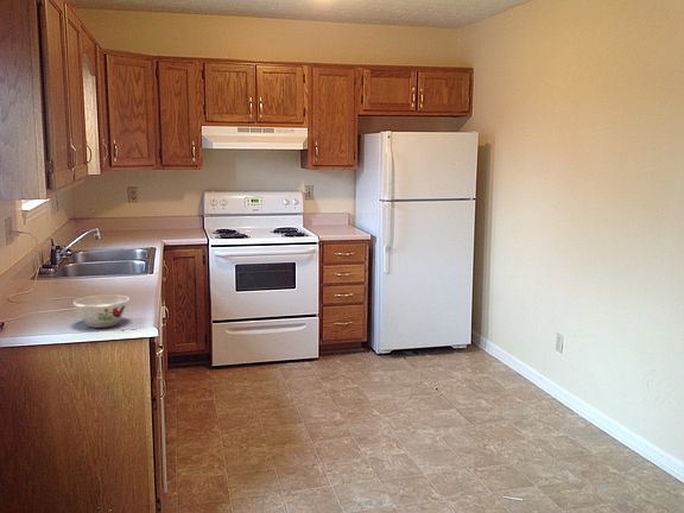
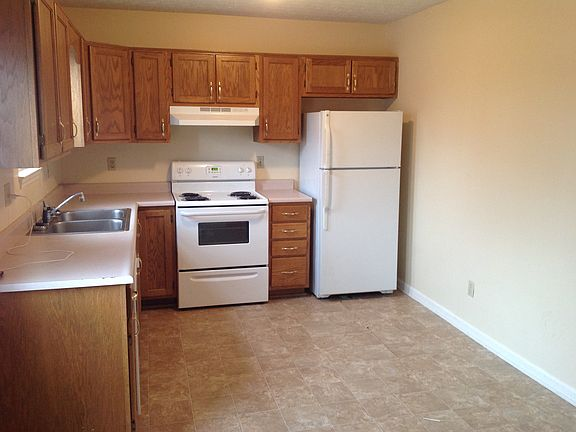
- bowl [71,293,131,329]
